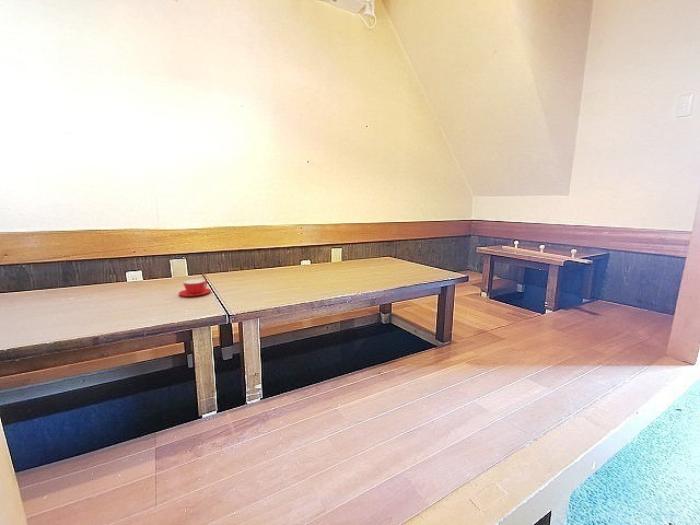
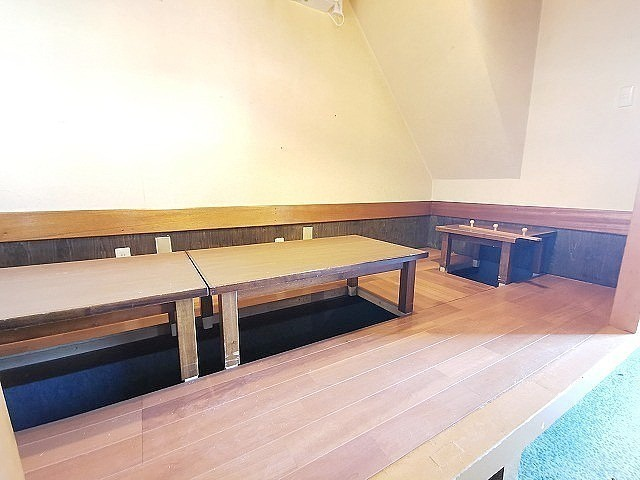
- teacup [177,278,212,298]
